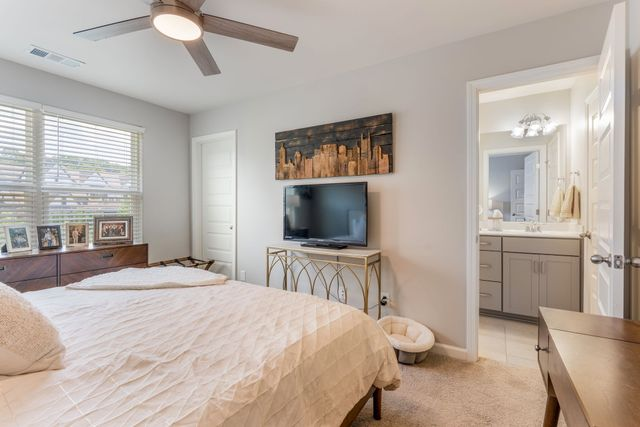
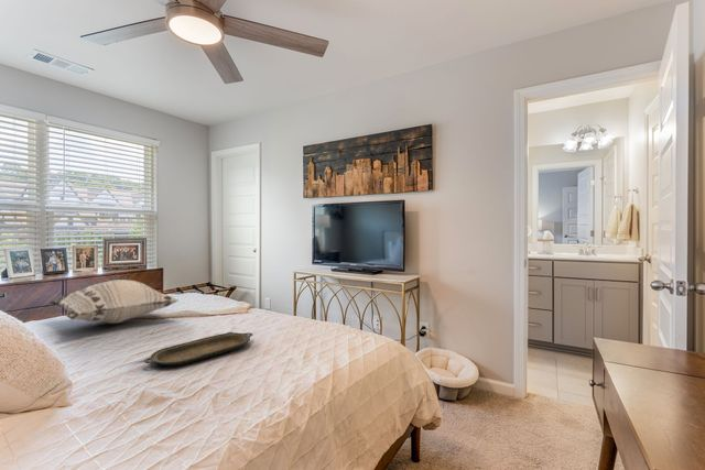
+ serving tray [143,331,253,367]
+ decorative pillow [50,278,180,325]
